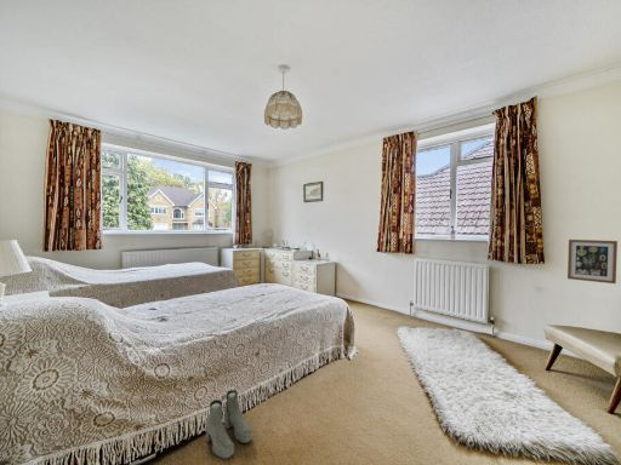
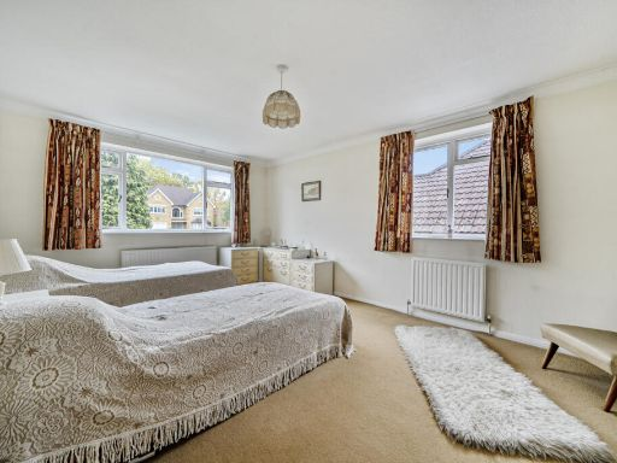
- wall art [566,239,619,285]
- boots [205,389,253,460]
